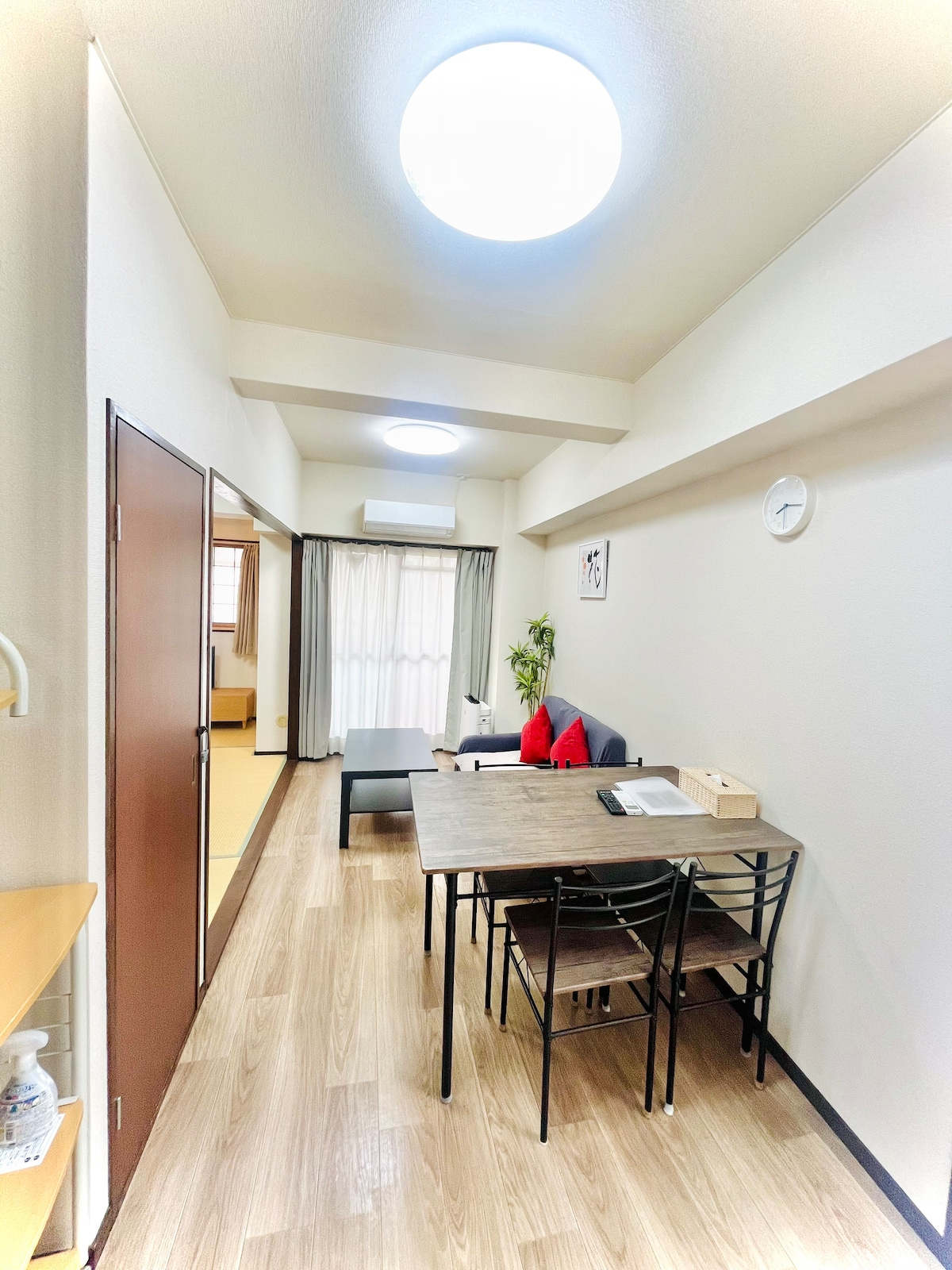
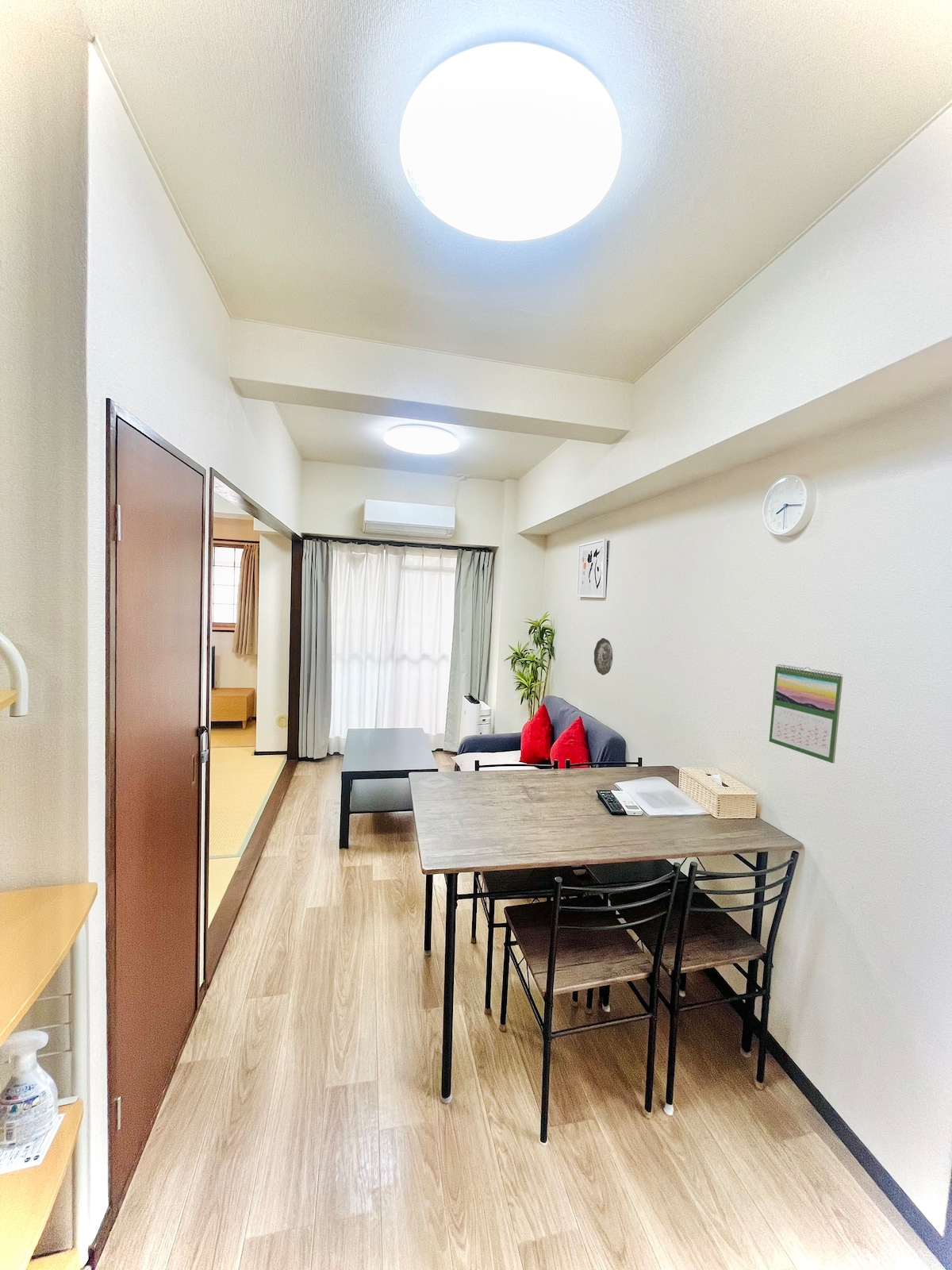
+ calendar [769,664,843,764]
+ decorative plate [593,637,613,675]
